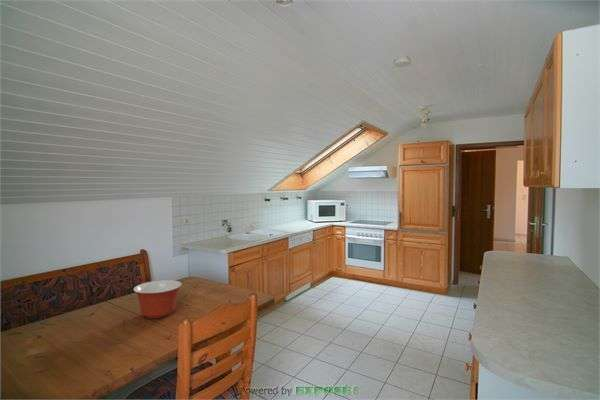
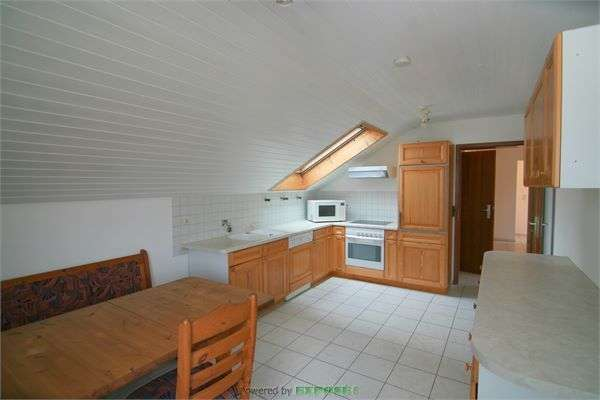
- mixing bowl [132,279,183,320]
